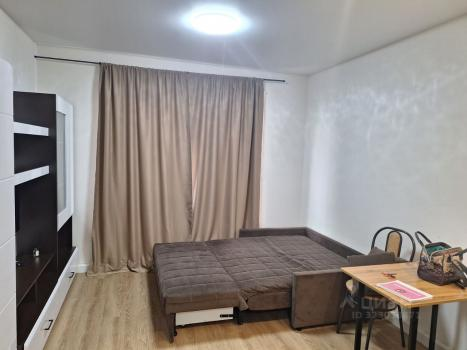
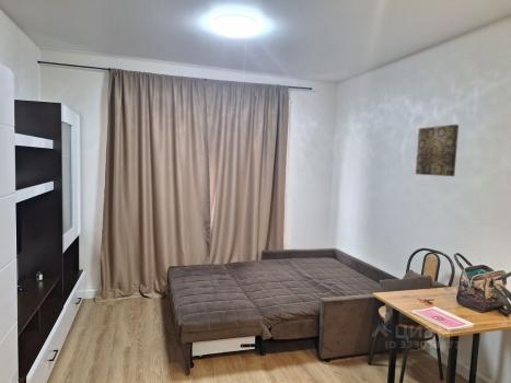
+ wall art [415,124,460,177]
